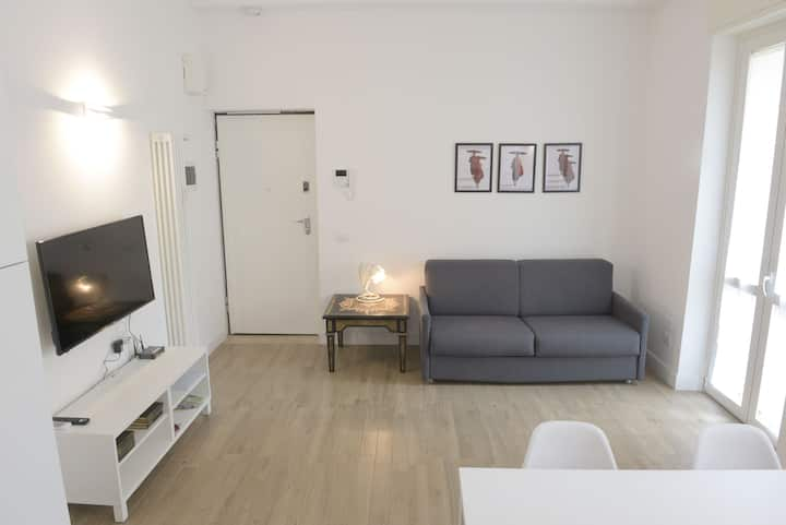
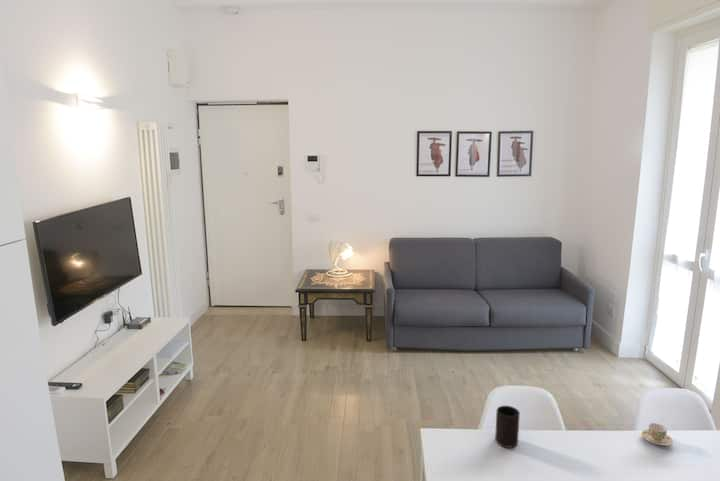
+ teacup [640,422,674,446]
+ cup [494,405,521,449]
